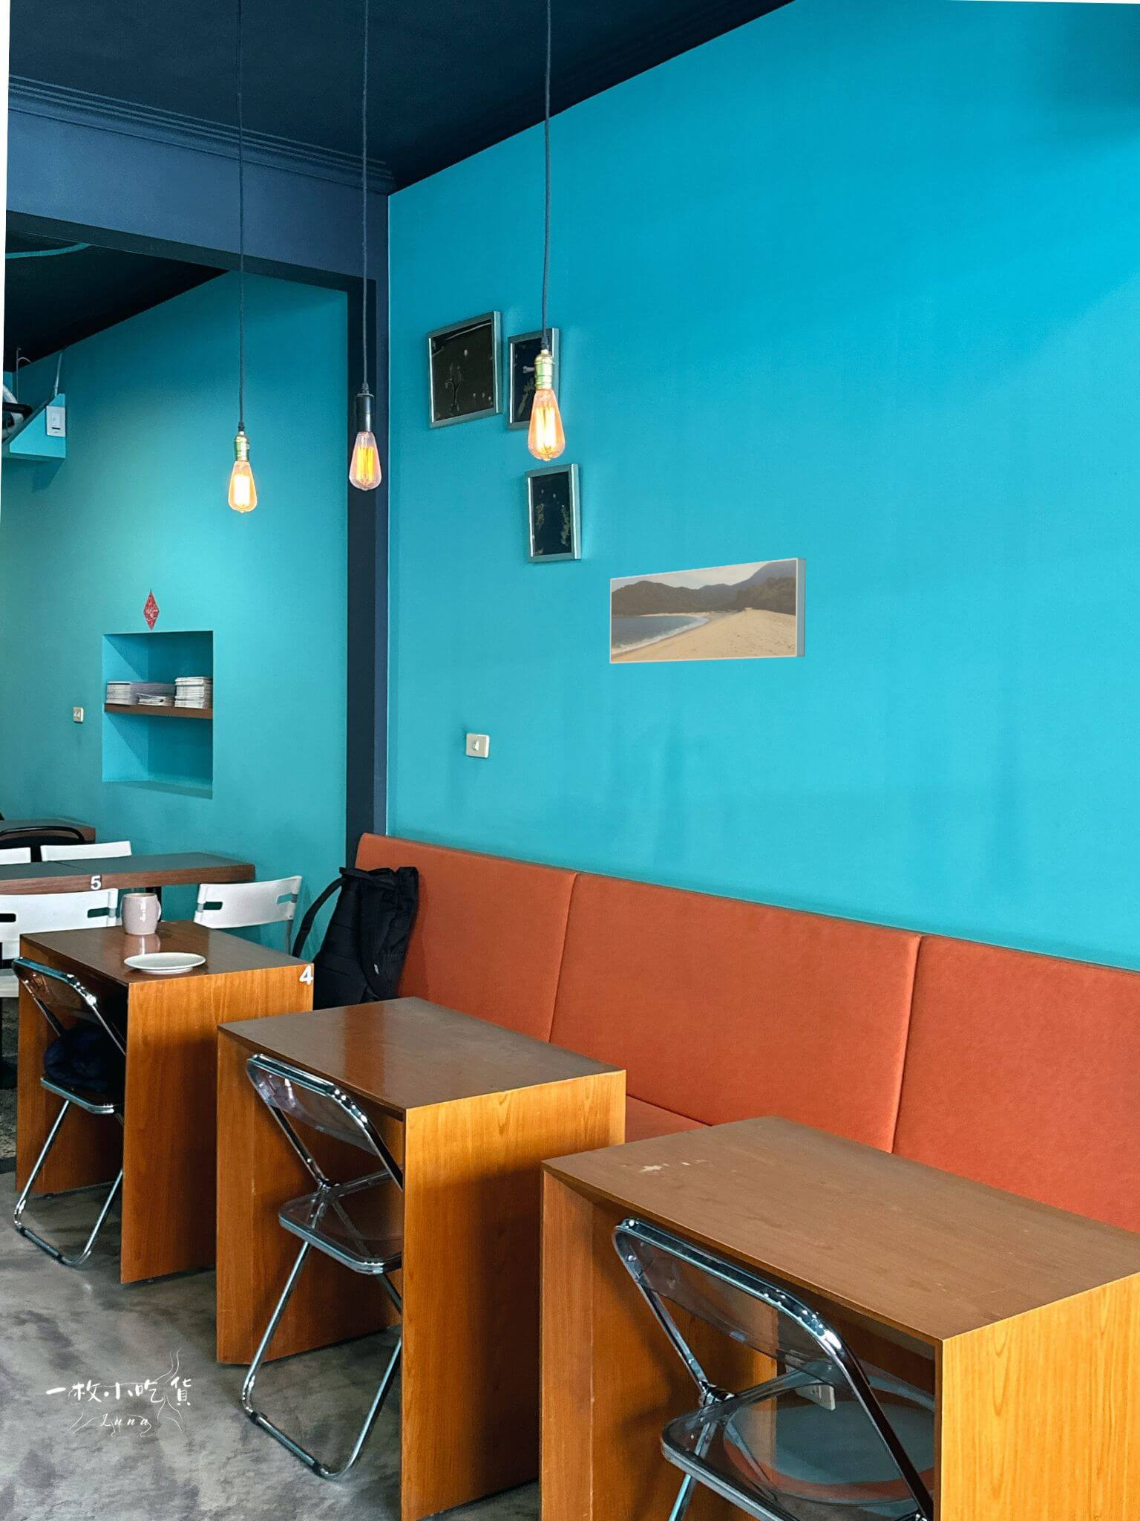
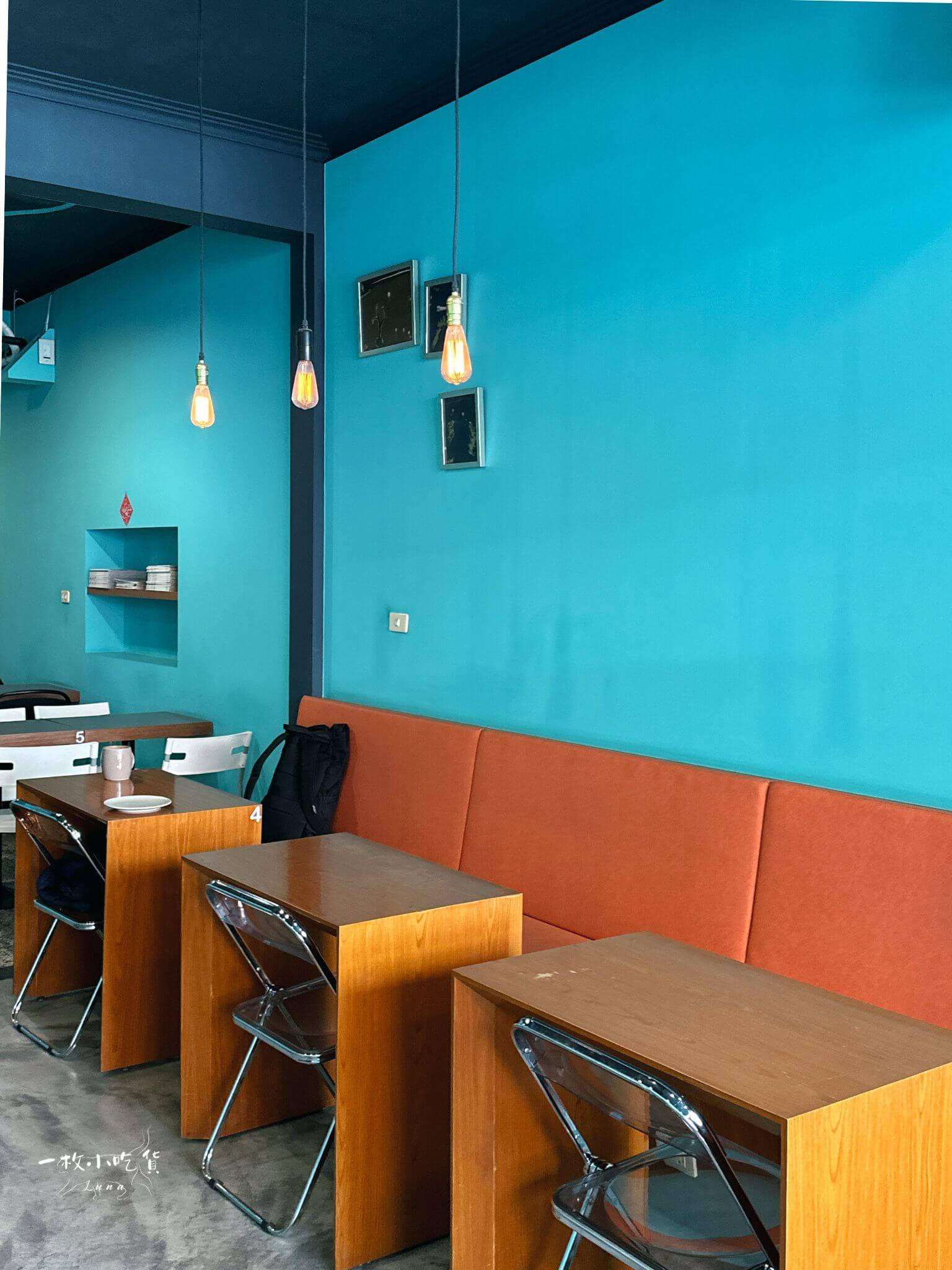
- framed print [610,557,807,663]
